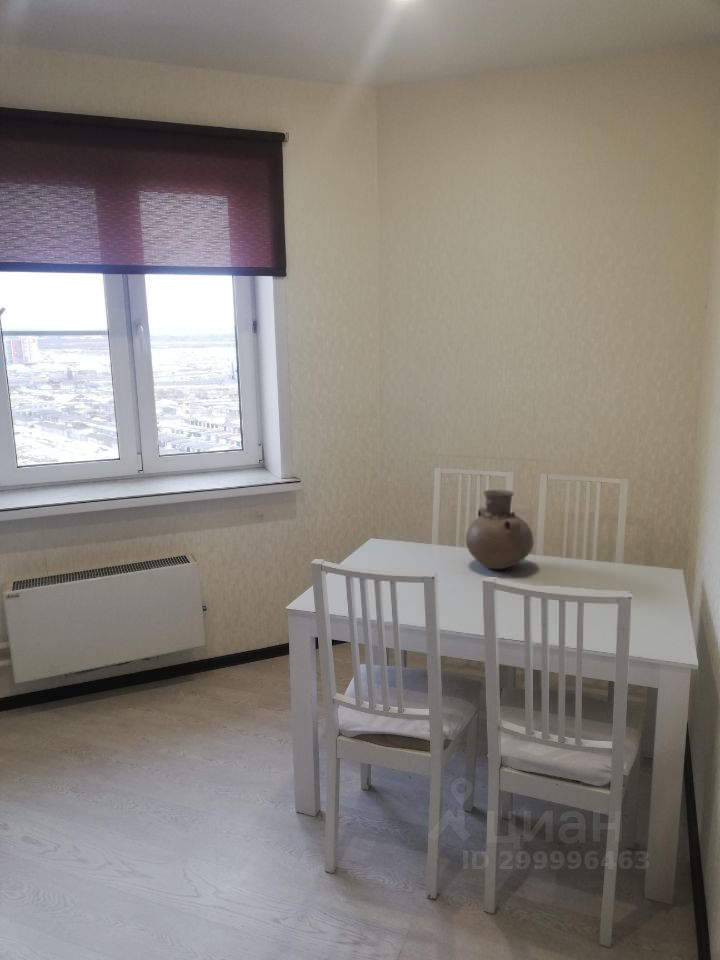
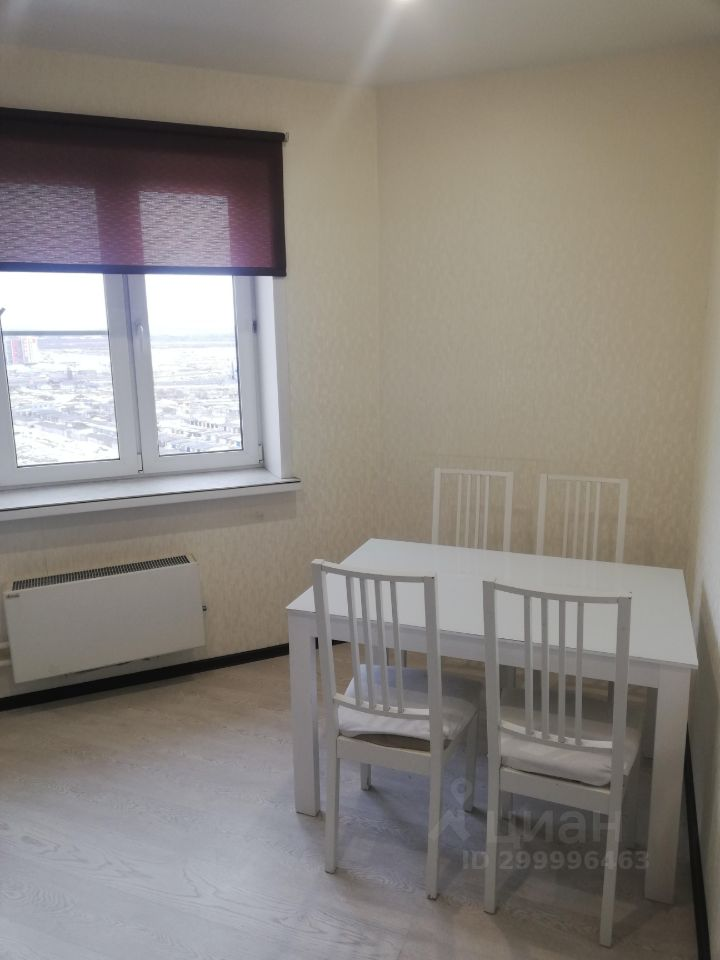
- vase [465,489,534,570]
